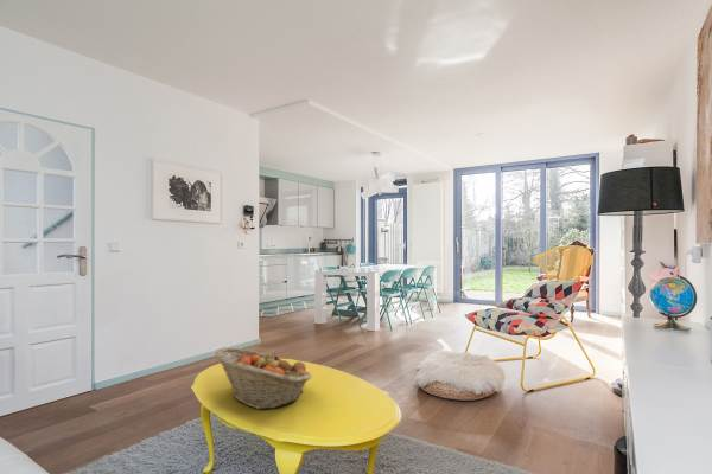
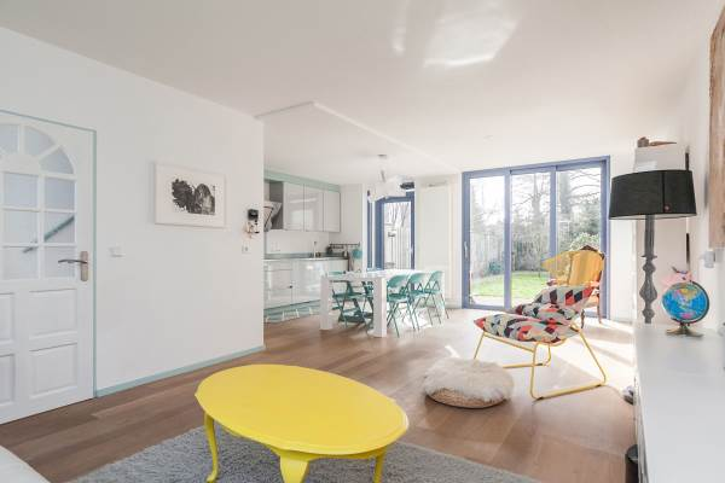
- fruit basket [214,346,313,410]
